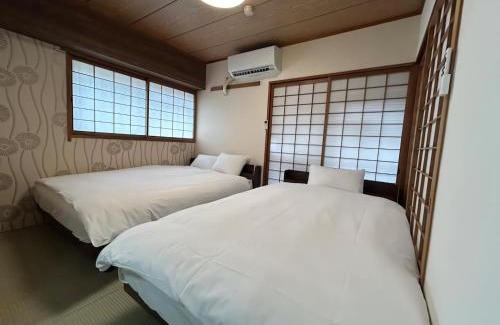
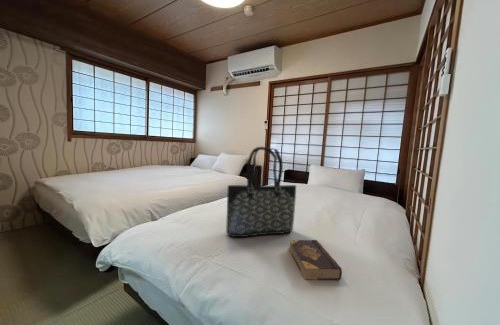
+ book [288,239,343,281]
+ tote bag [225,146,297,238]
